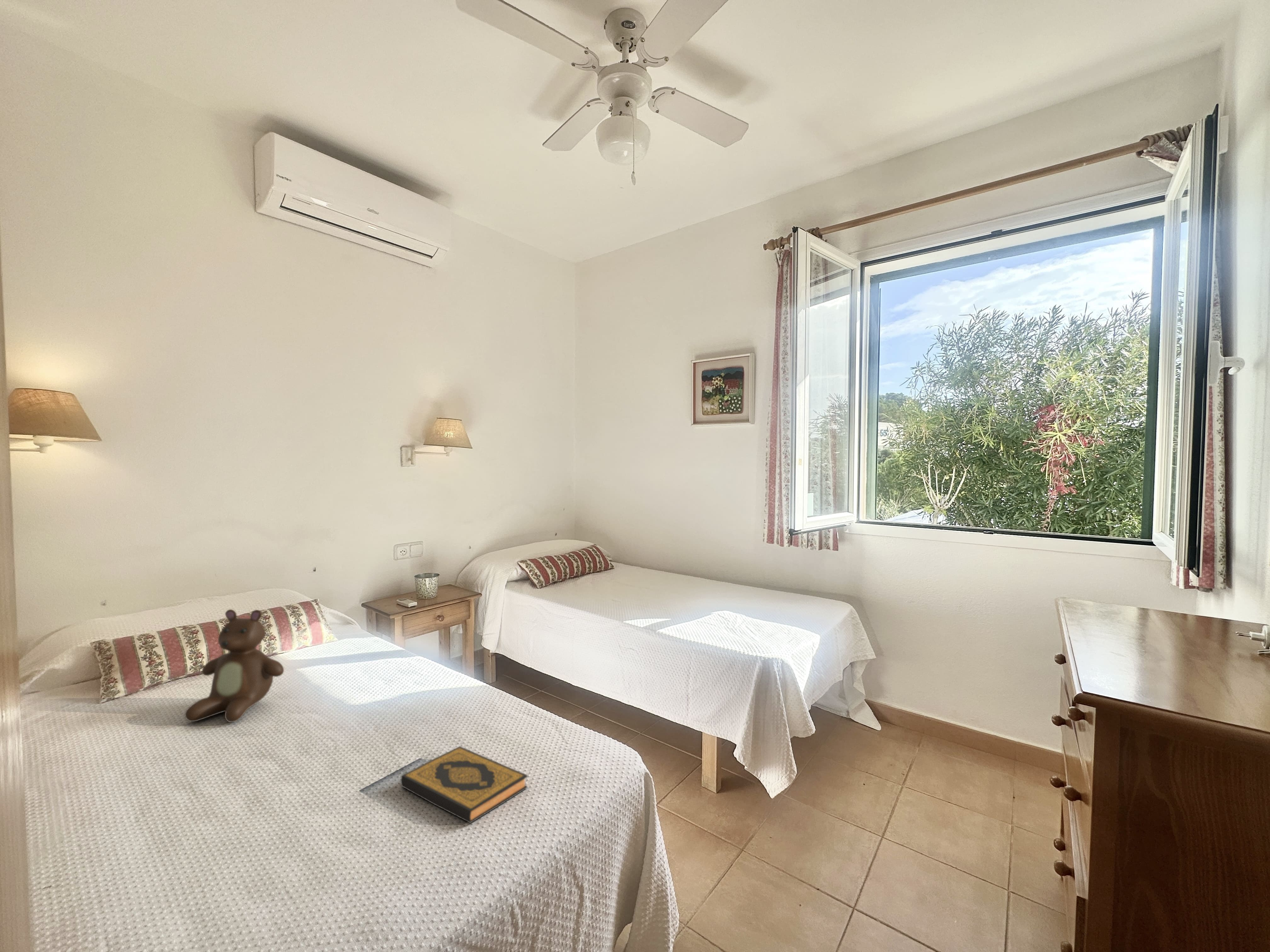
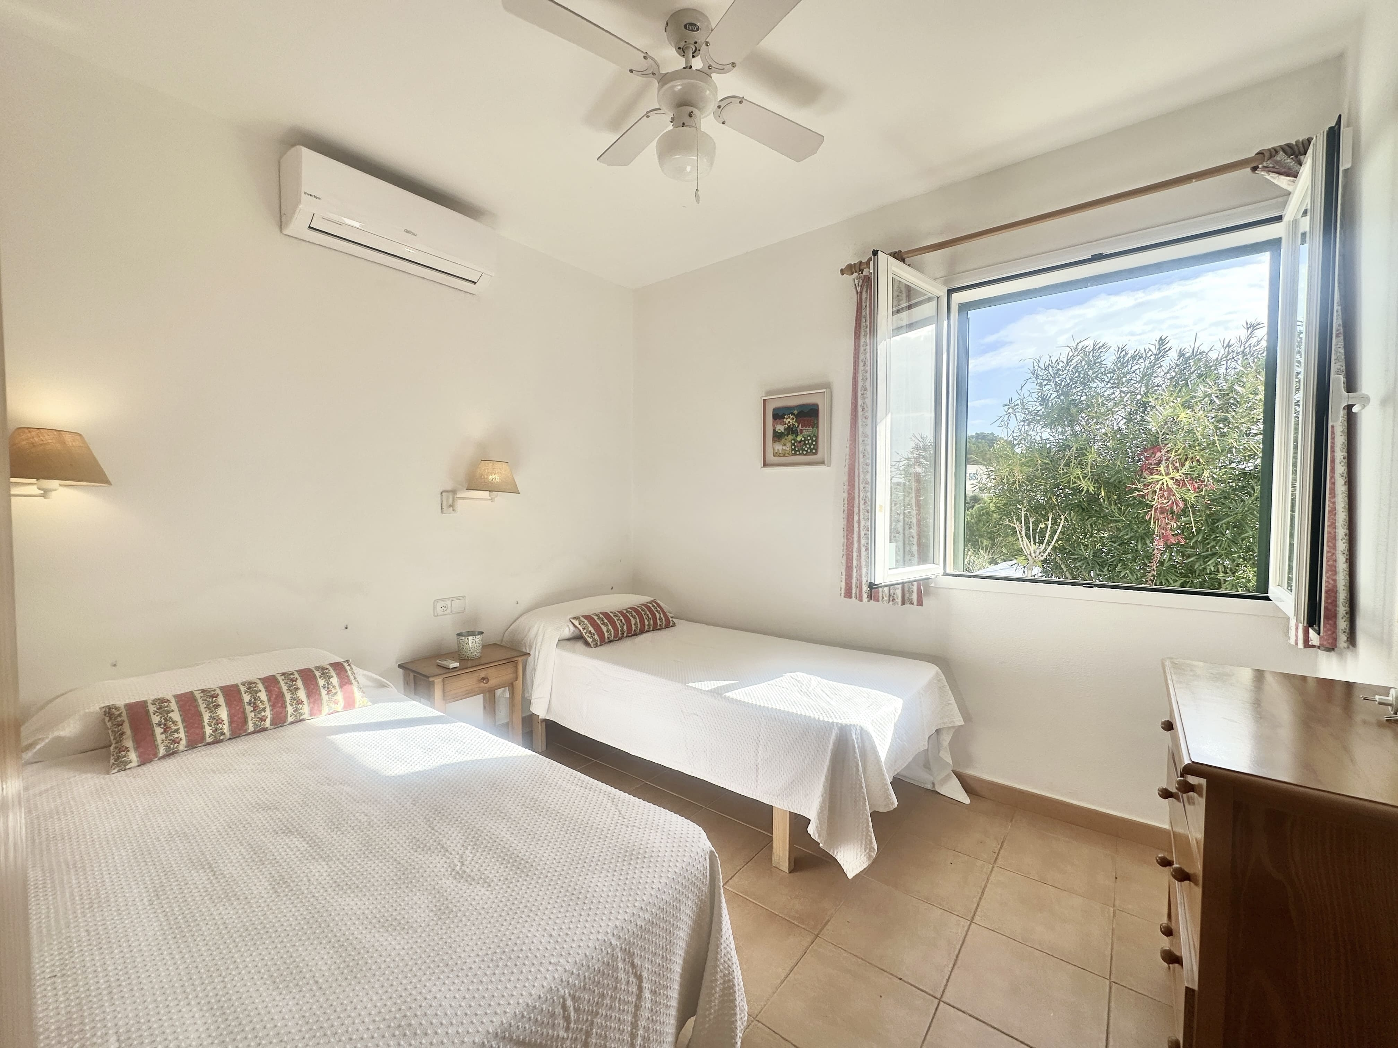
- teddy bear [185,609,284,722]
- hardback book [400,746,528,823]
